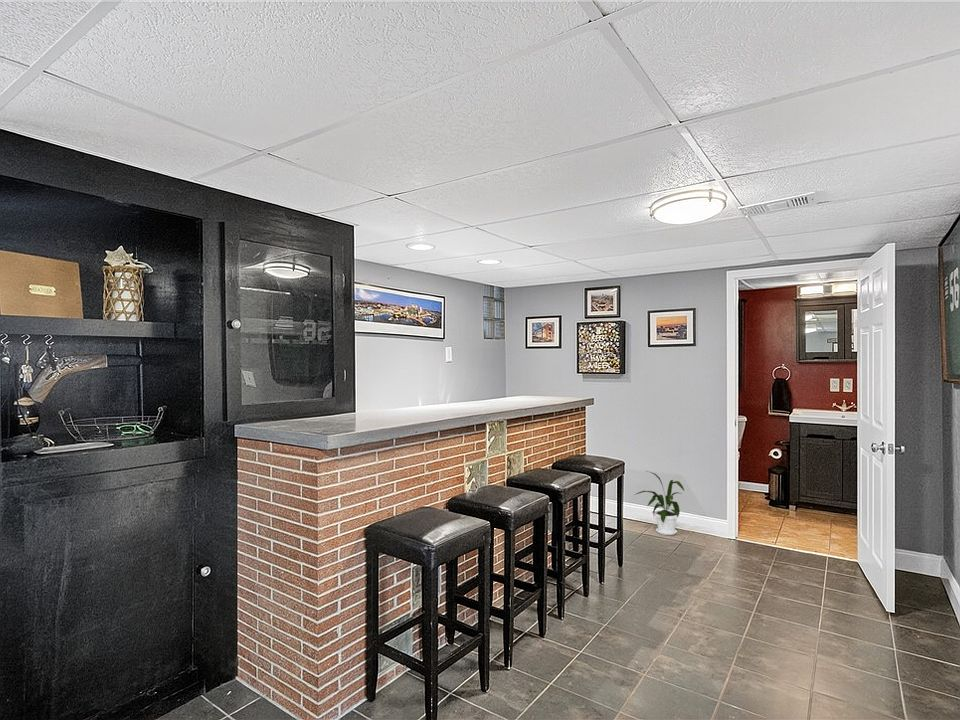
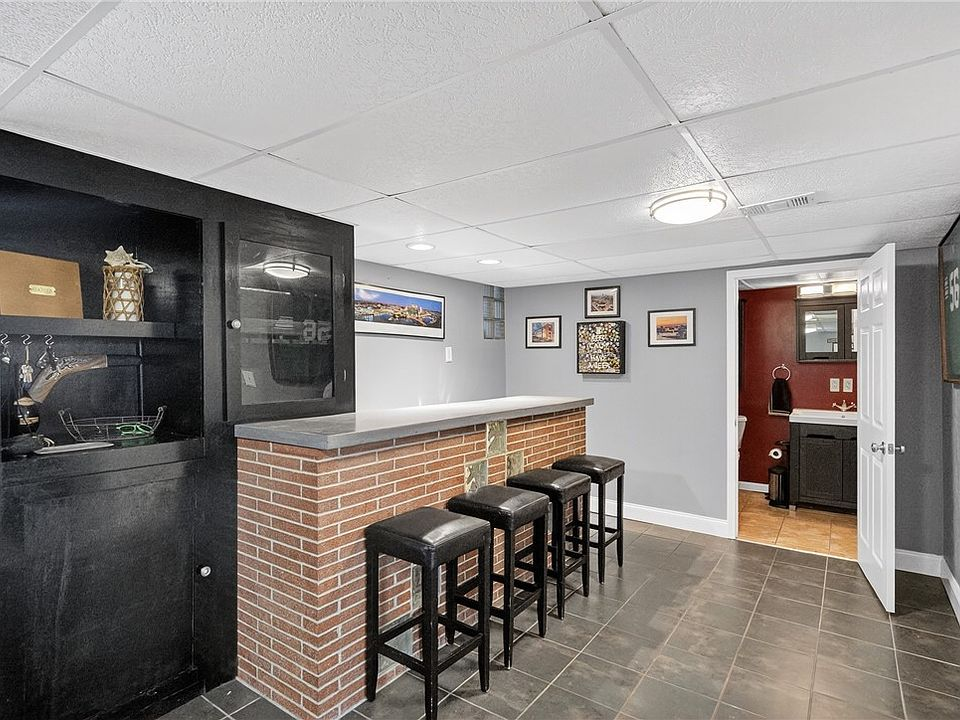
- house plant [633,470,685,536]
